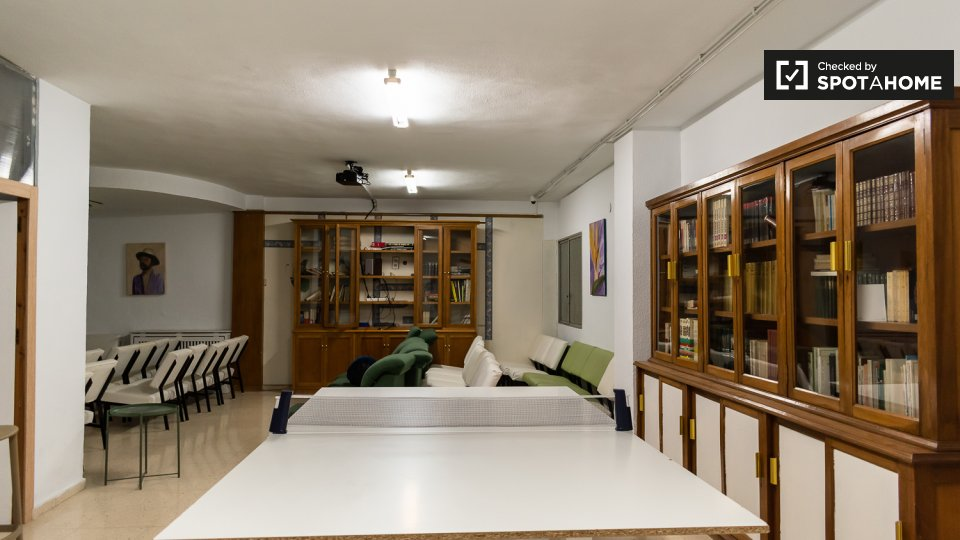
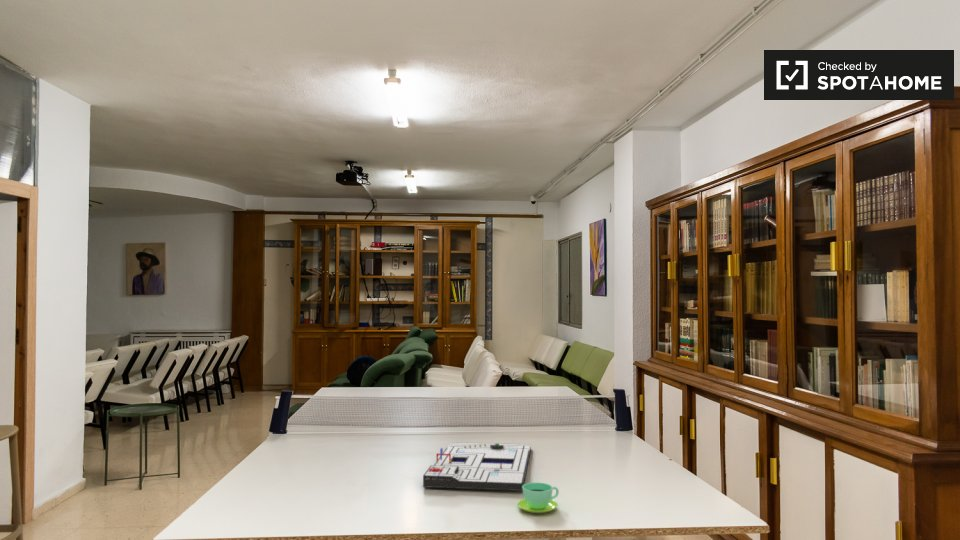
+ board game [422,441,532,492]
+ cup [516,482,560,514]
